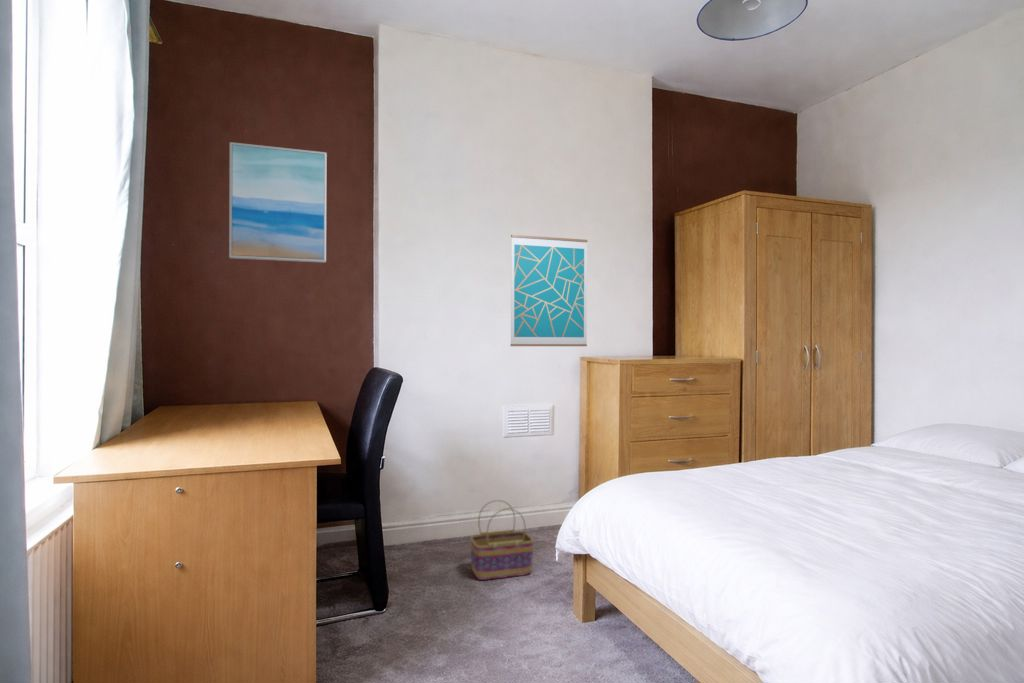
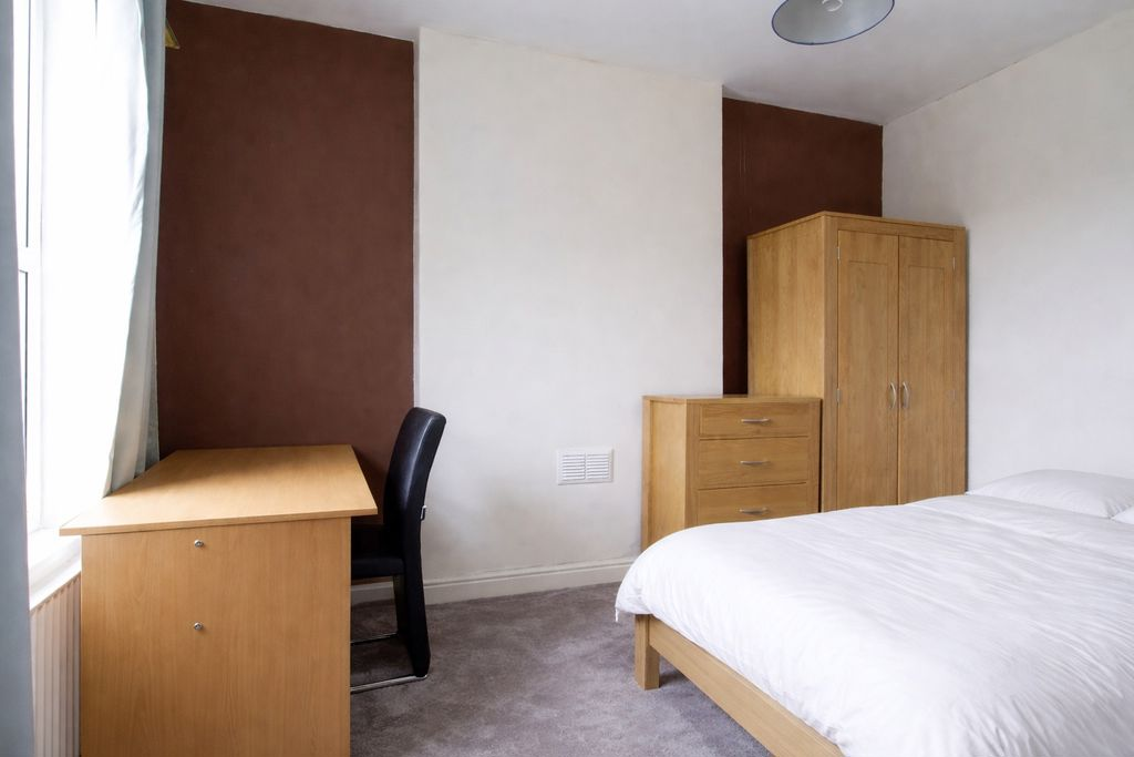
- wall art [228,141,328,264]
- basket [469,499,535,581]
- wall art [510,234,589,347]
